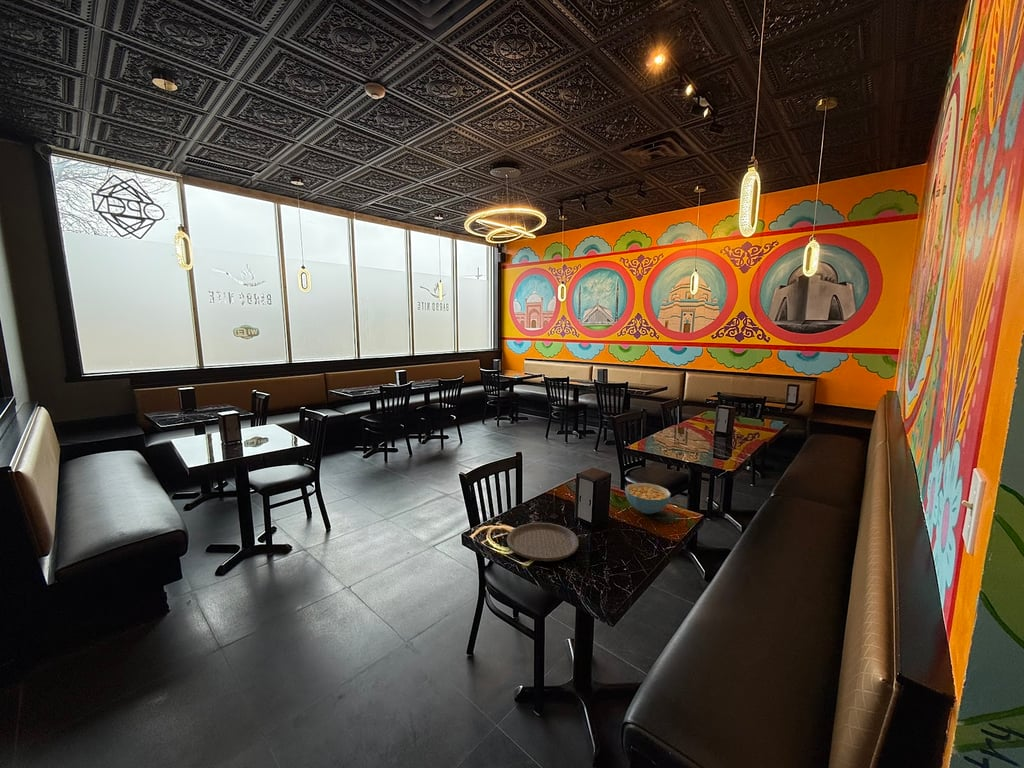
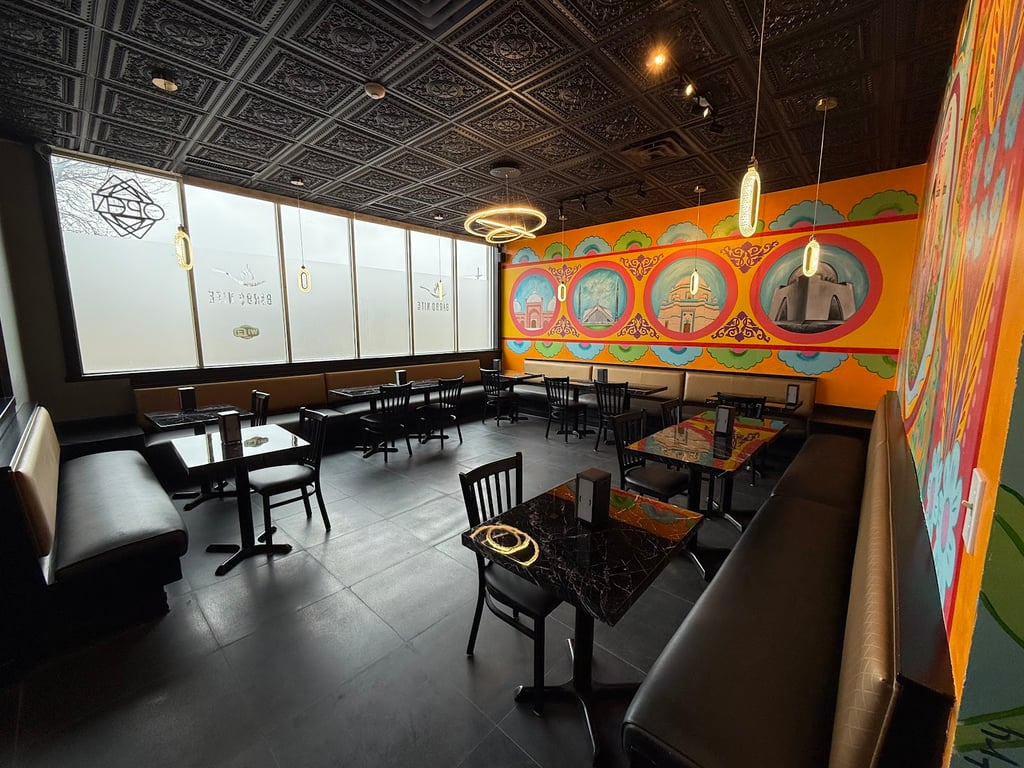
- cereal bowl [624,482,672,515]
- plate [506,522,580,562]
